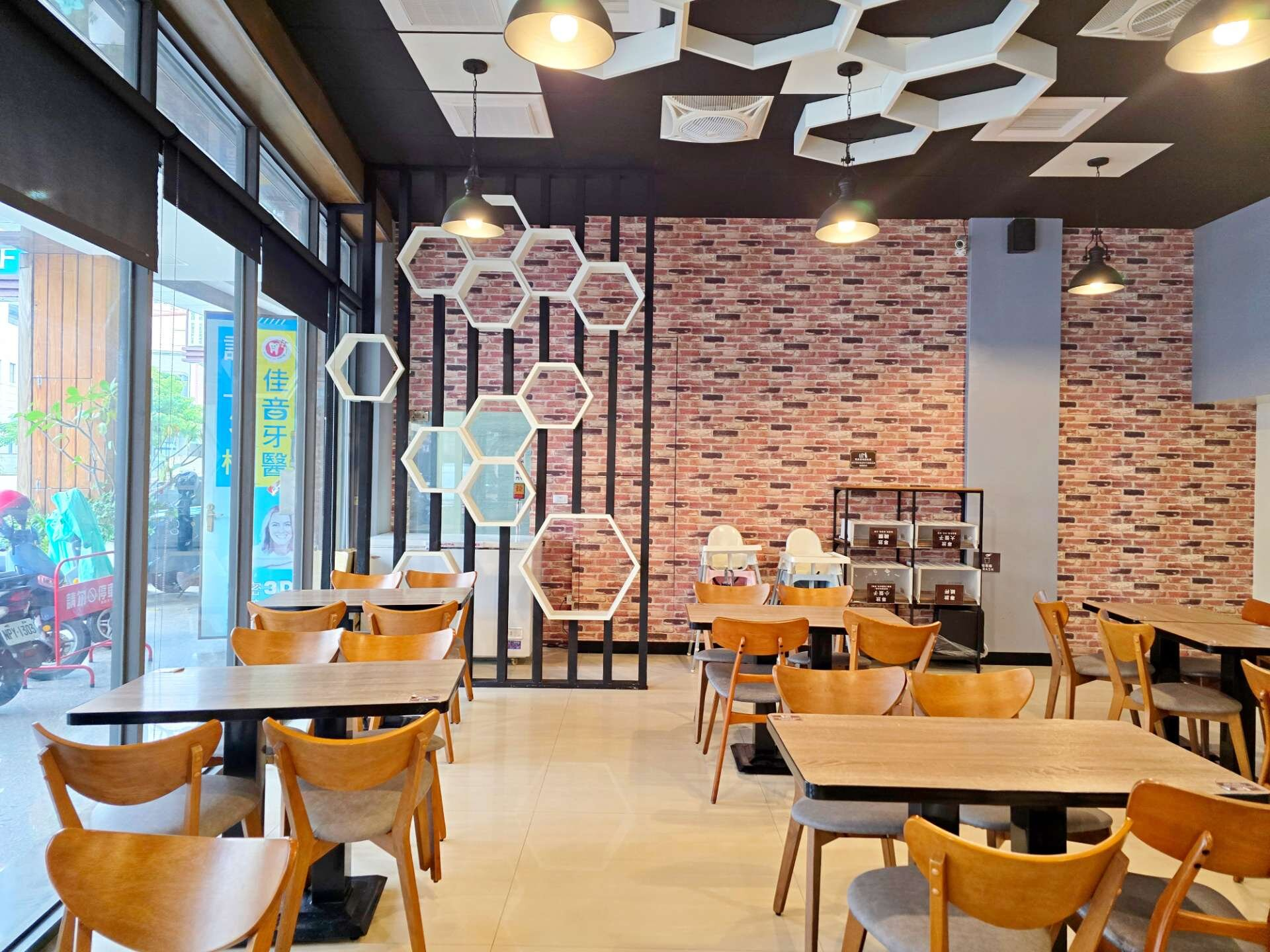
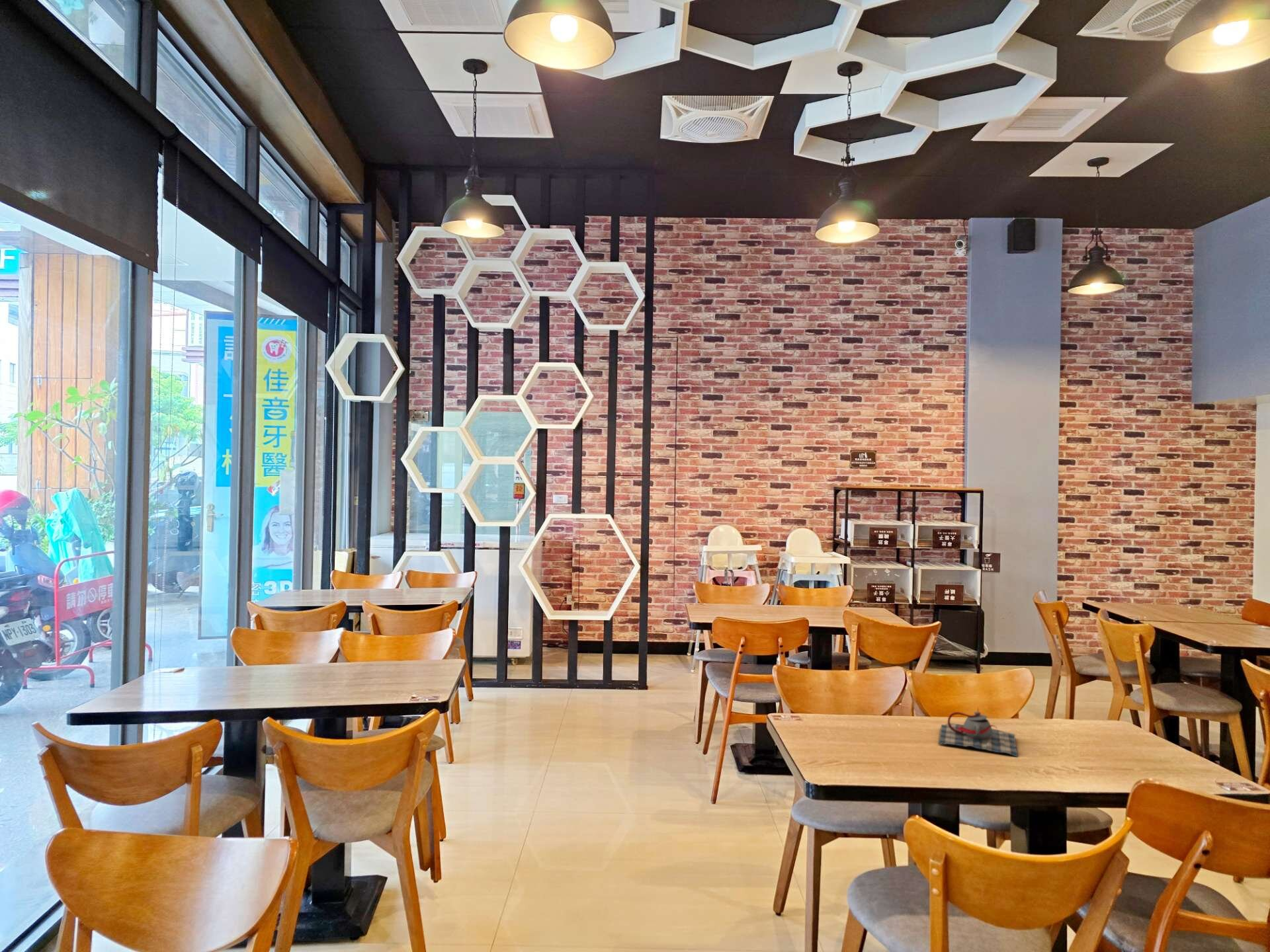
+ teapot [938,705,1018,758]
